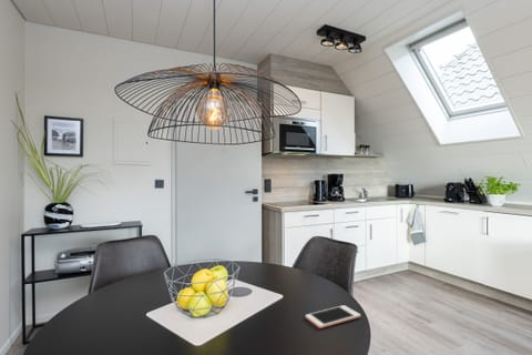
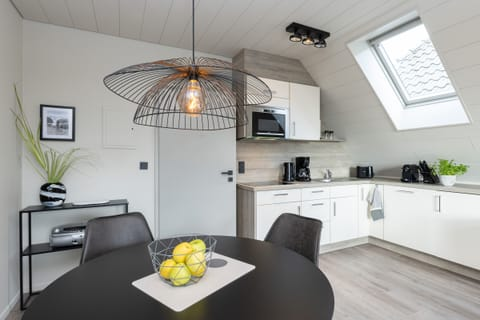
- cell phone [305,304,361,329]
